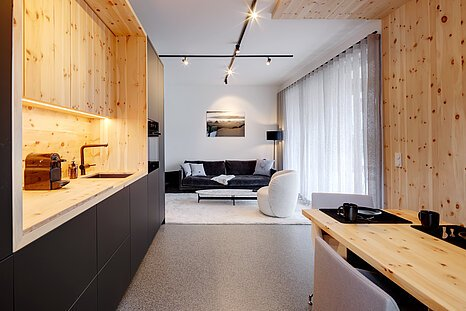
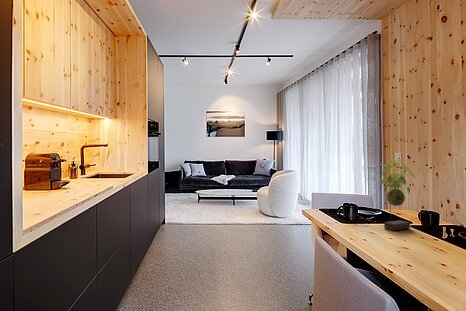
+ plant [377,159,416,232]
